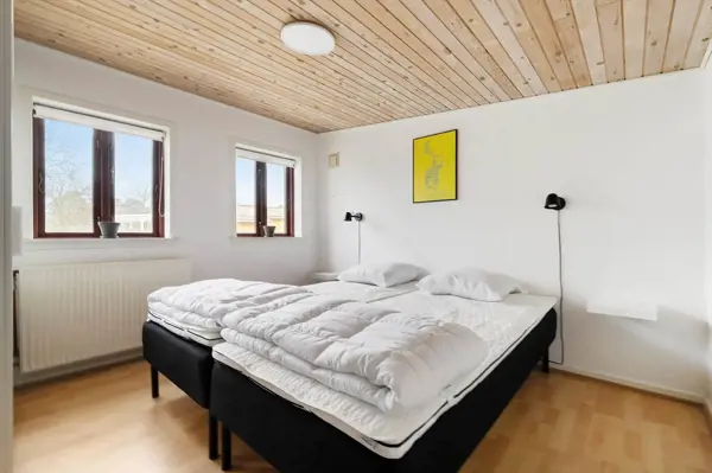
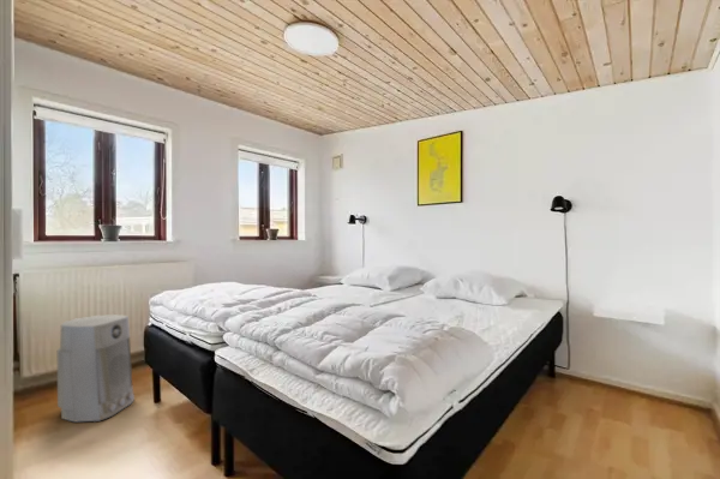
+ air purifier [56,313,136,423]
